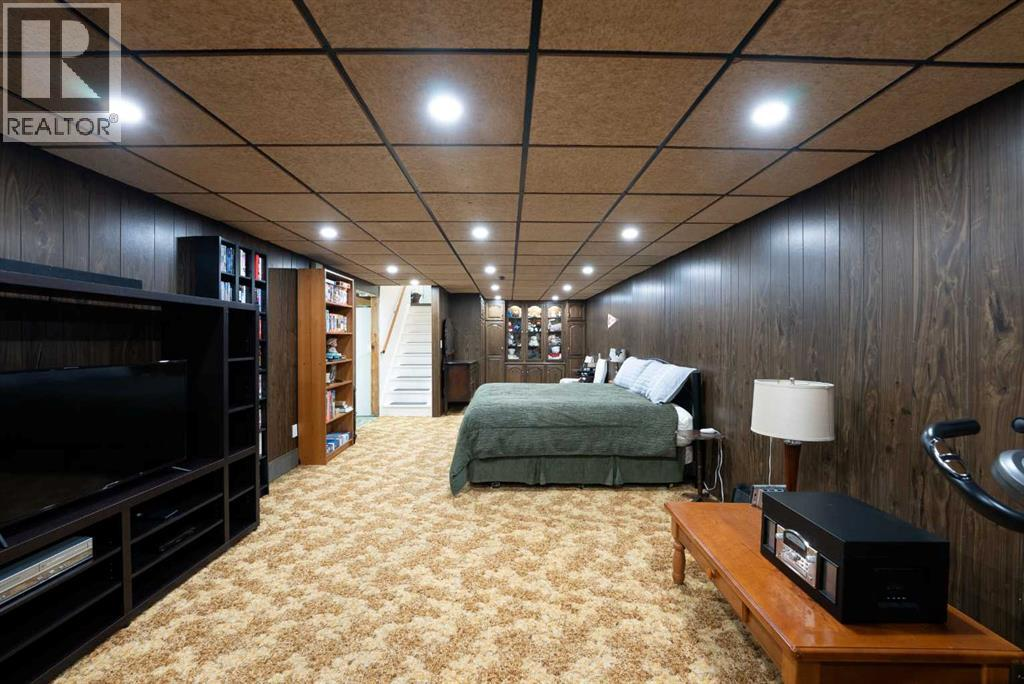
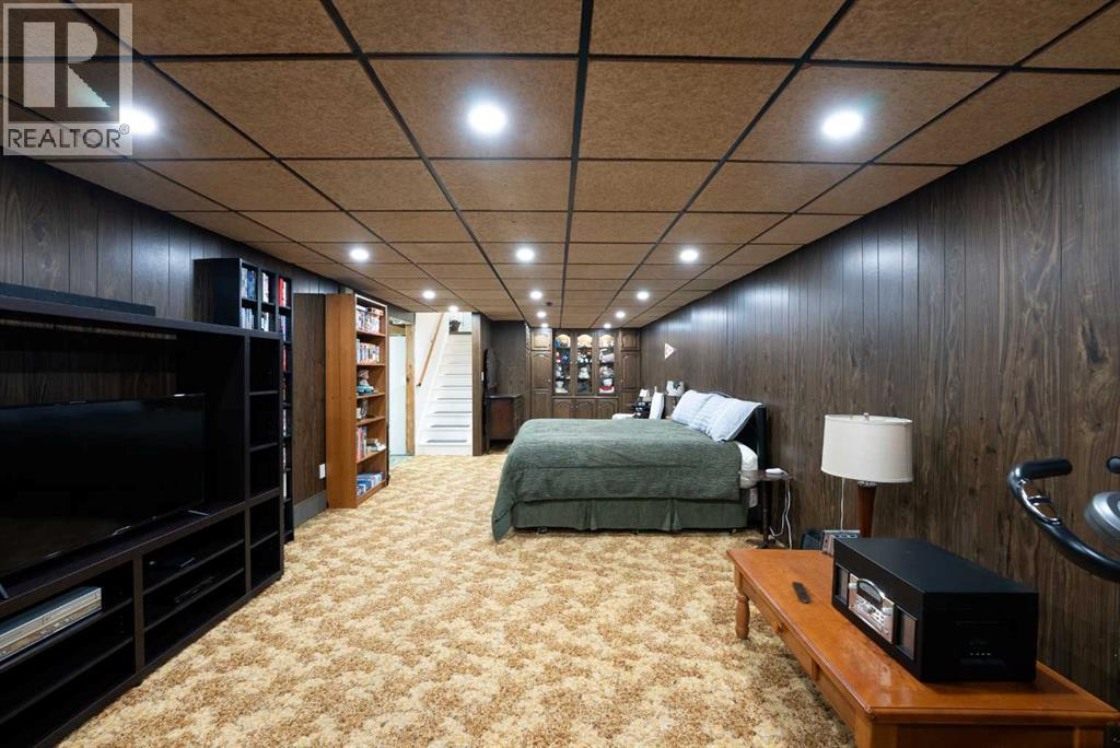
+ remote control [791,581,810,604]
